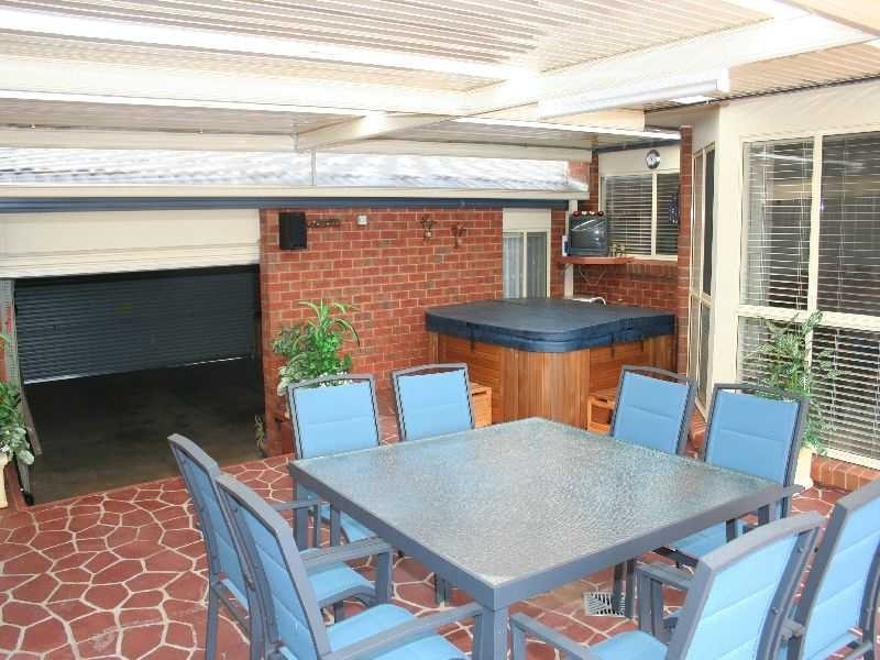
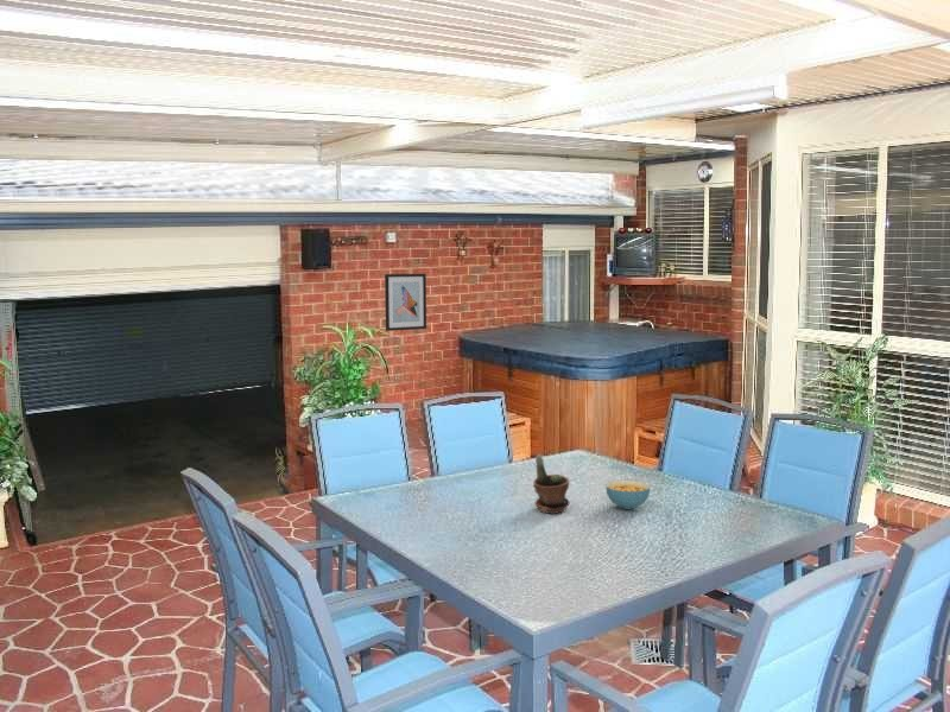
+ cereal bowl [604,479,651,510]
+ potted plant [532,453,570,515]
+ wall art [384,273,428,332]
